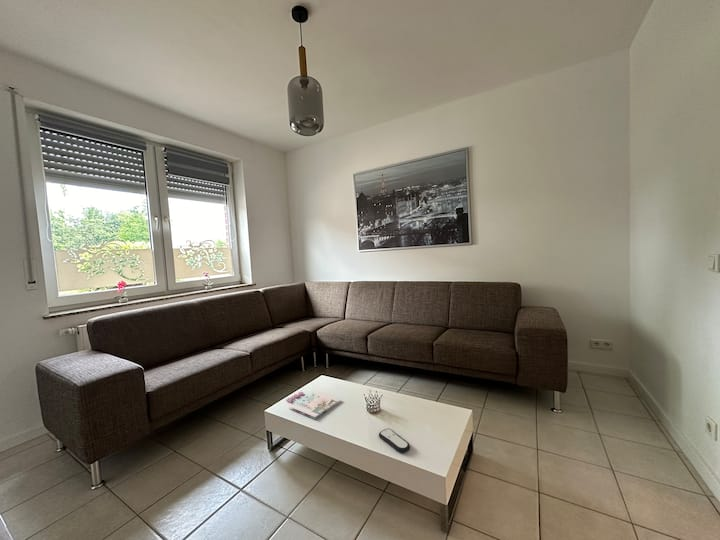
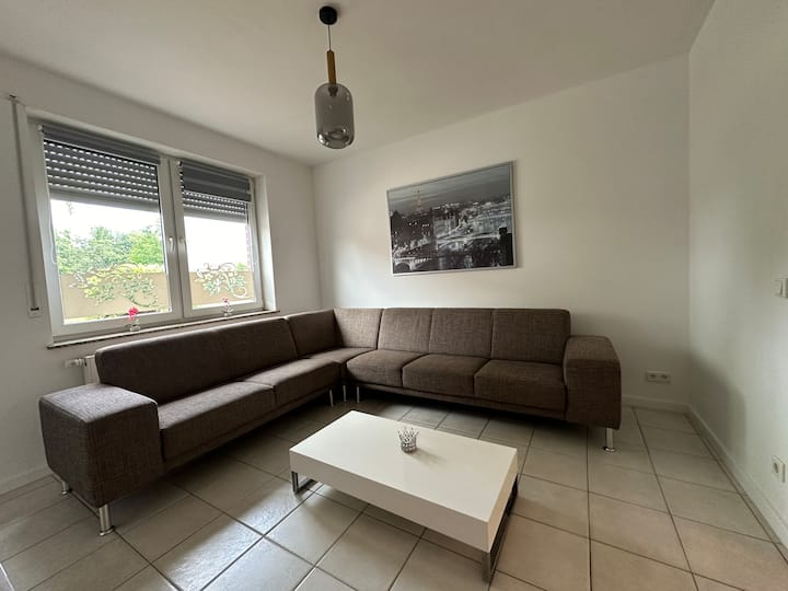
- remote control [378,428,411,454]
- magazine [285,390,342,420]
